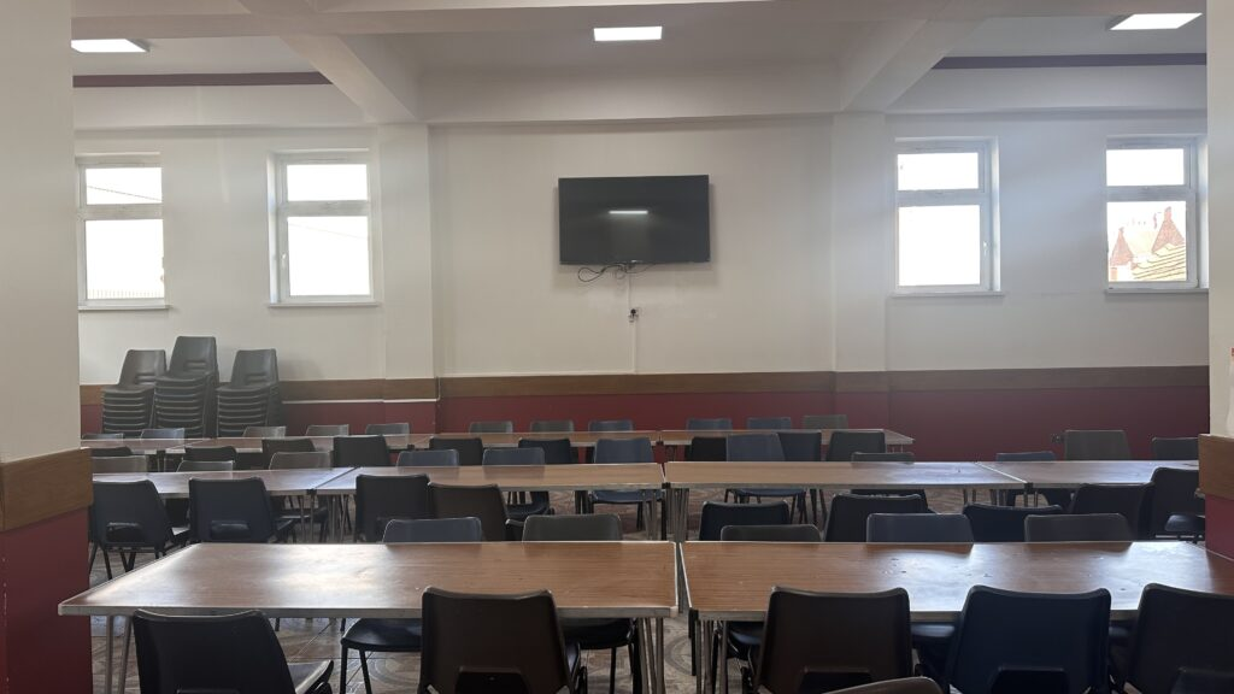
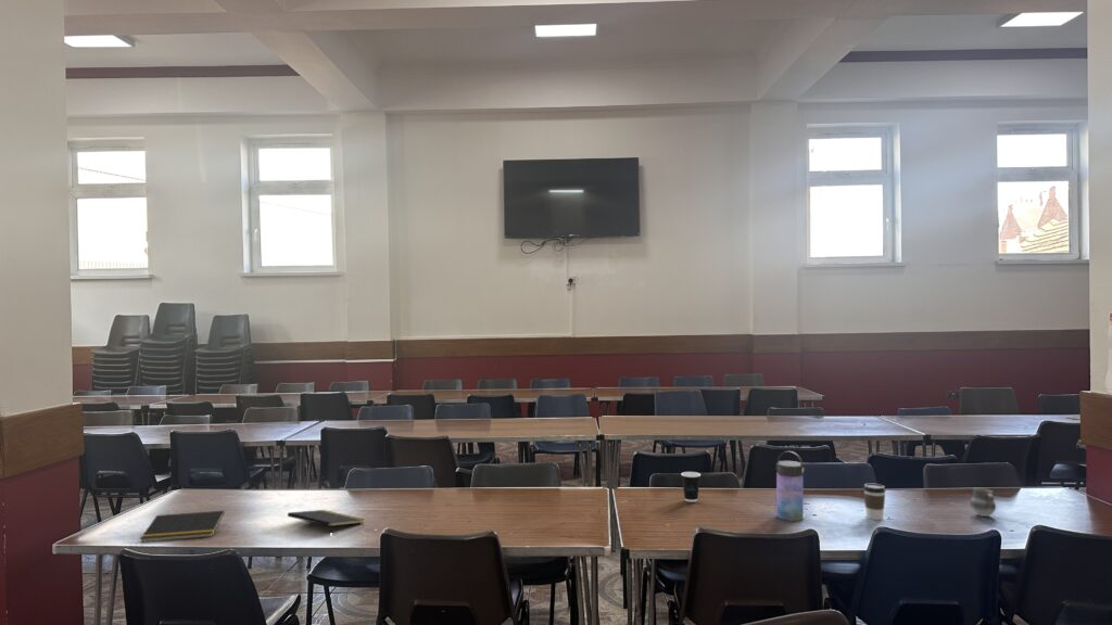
+ coffee cup [862,483,887,521]
+ notepad [139,510,225,544]
+ water bottle [774,450,805,522]
+ dixie cup [680,471,702,503]
+ cup [969,487,997,518]
+ notepad [287,509,366,532]
